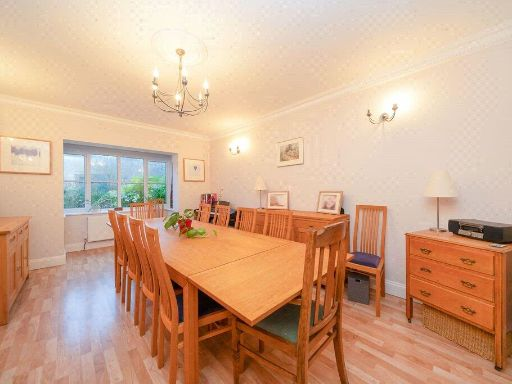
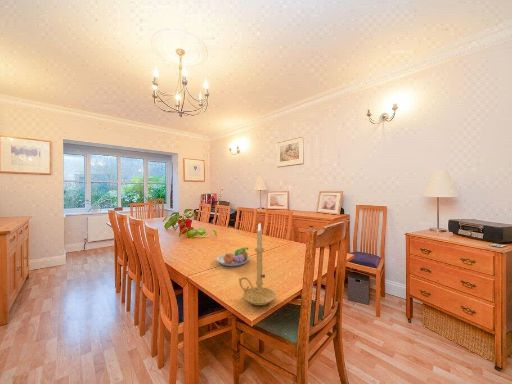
+ fruit bowl [215,246,251,267]
+ candle holder [238,222,277,306]
